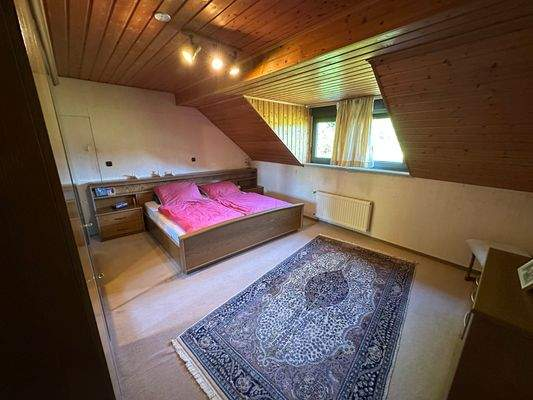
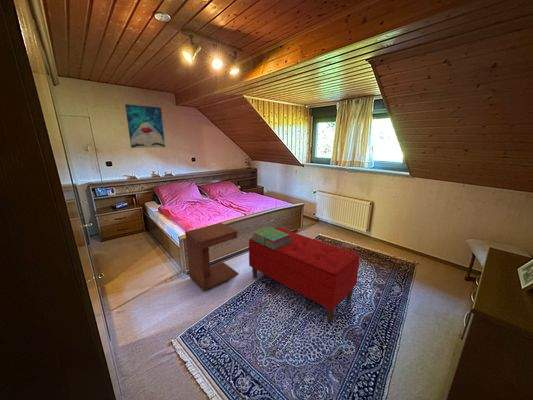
+ bench [248,227,360,323]
+ wall art [124,103,166,149]
+ stack of books [251,226,291,250]
+ side table [184,222,240,292]
